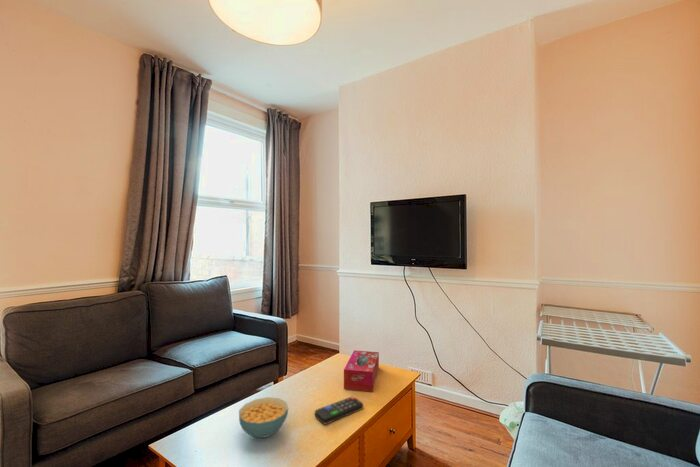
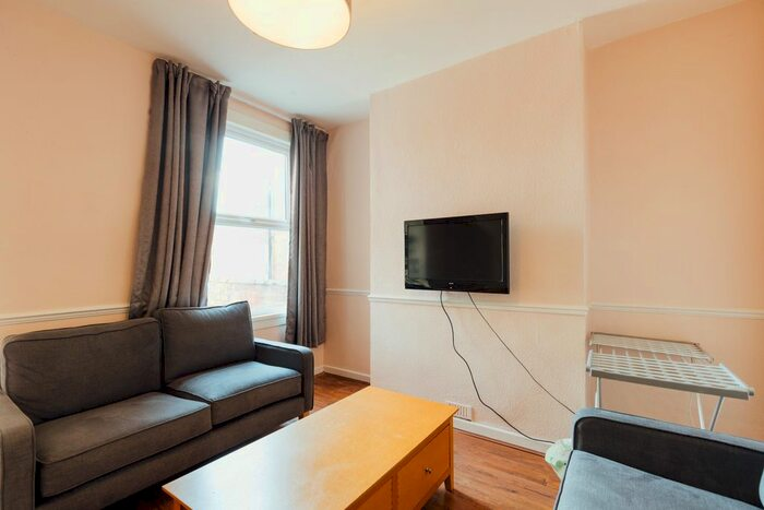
- tissue box [343,349,380,393]
- cereal bowl [238,396,289,439]
- remote control [314,396,364,425]
